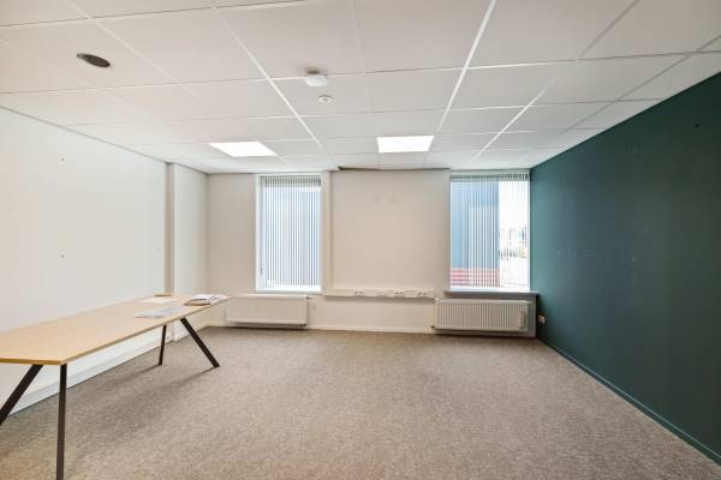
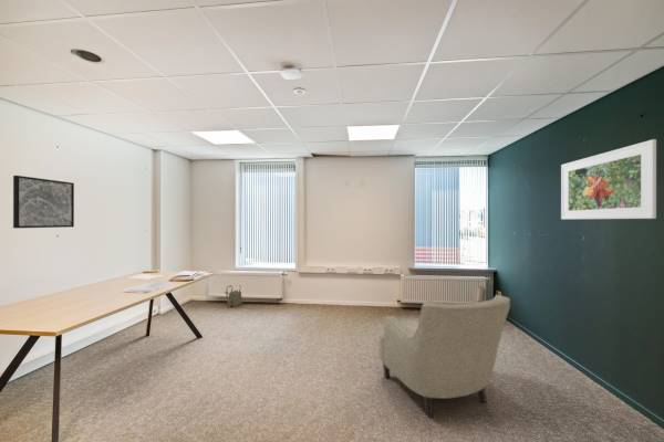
+ wall art [12,175,75,229]
+ chair [378,293,511,419]
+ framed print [560,138,657,220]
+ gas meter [224,284,243,308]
